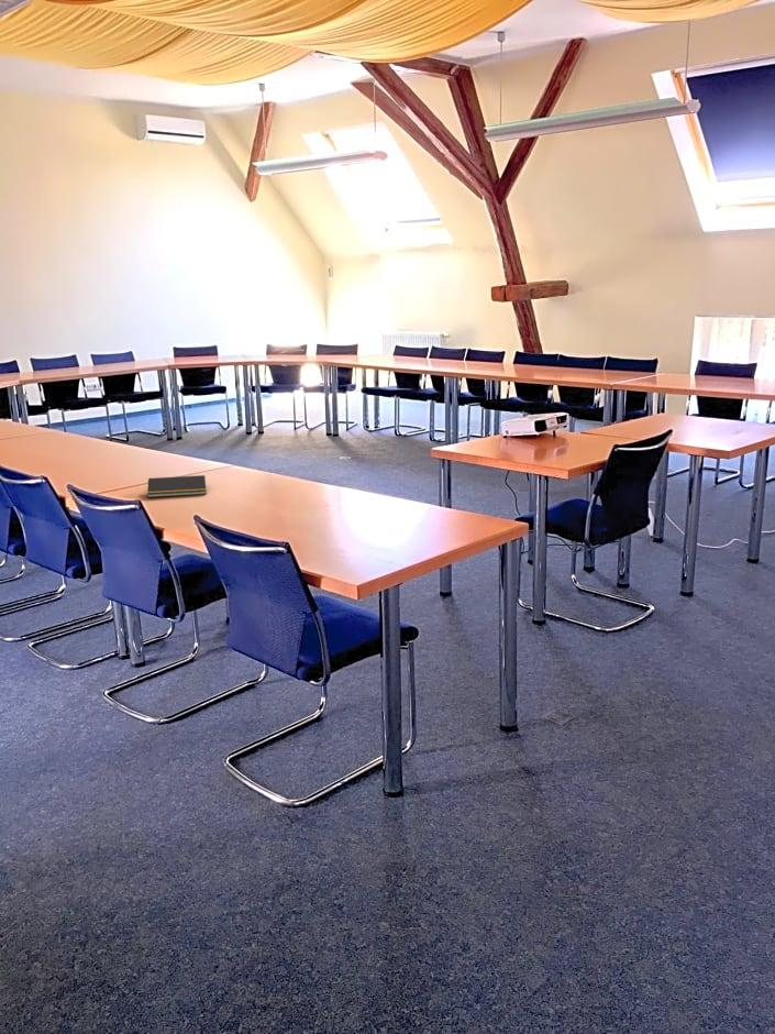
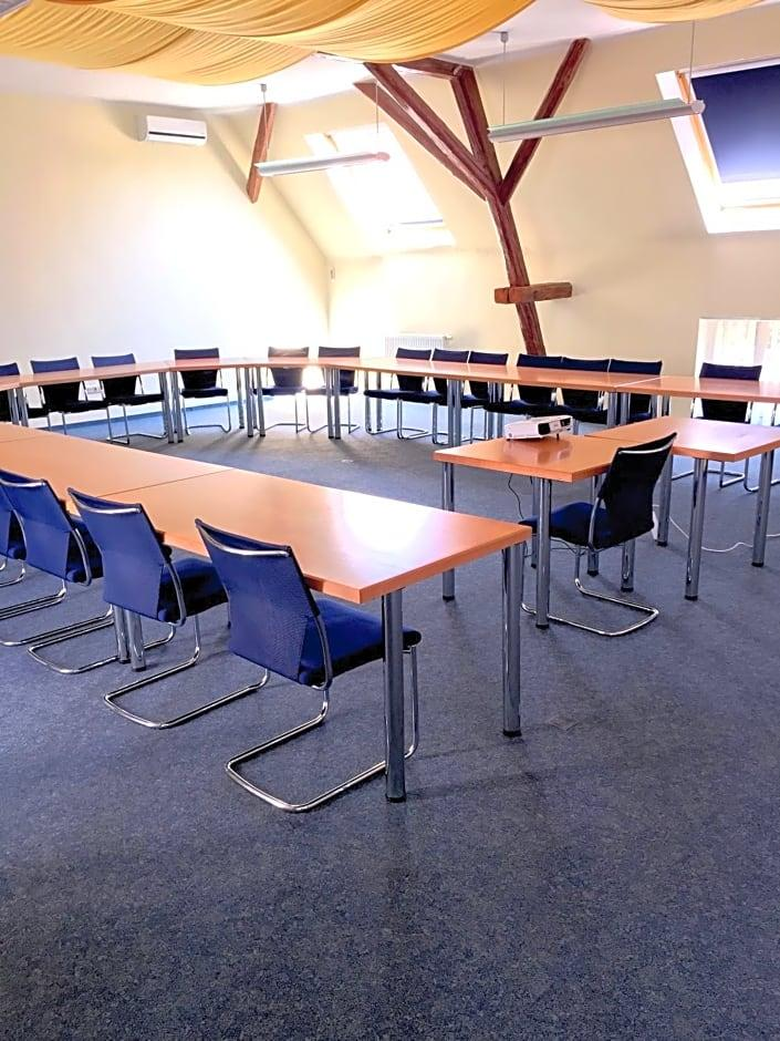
- notepad [146,474,208,498]
